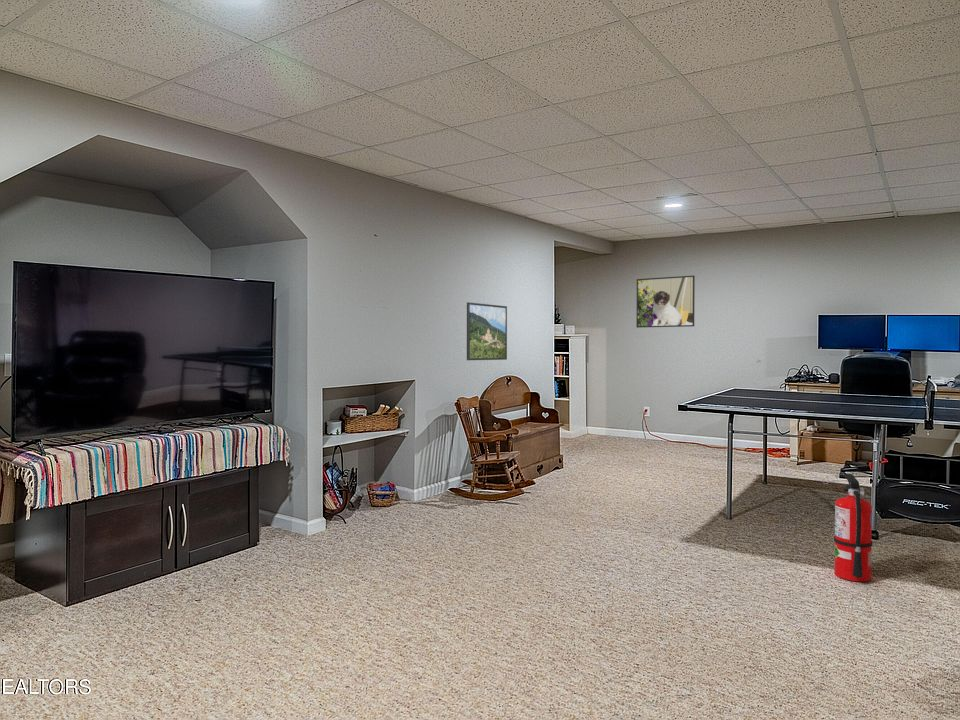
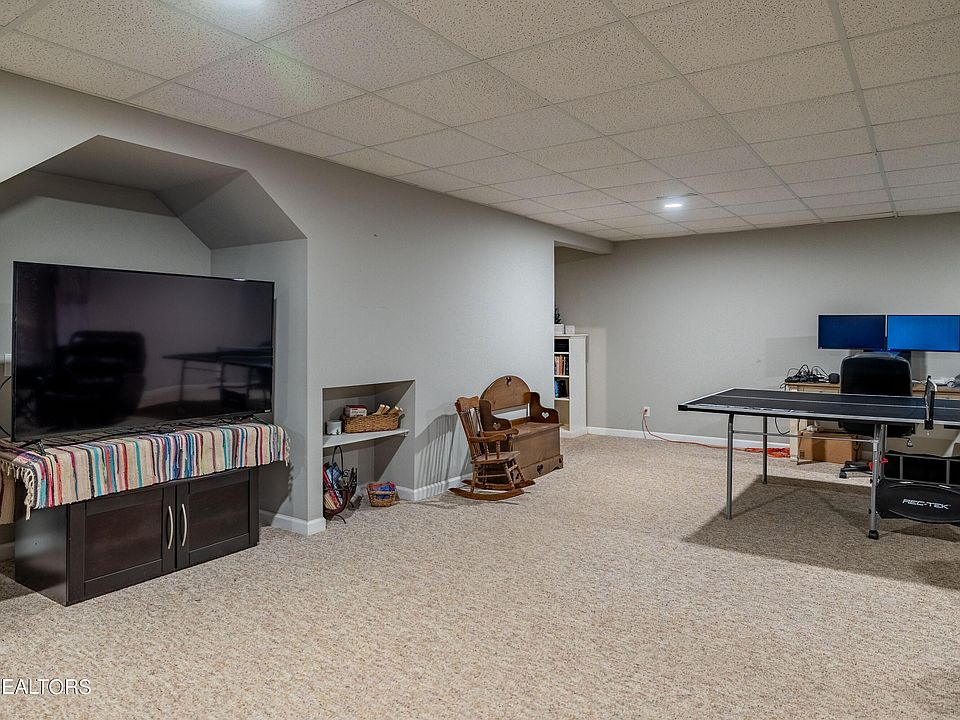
- fire extinguisher [822,473,874,583]
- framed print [466,301,508,361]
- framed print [635,274,696,329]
